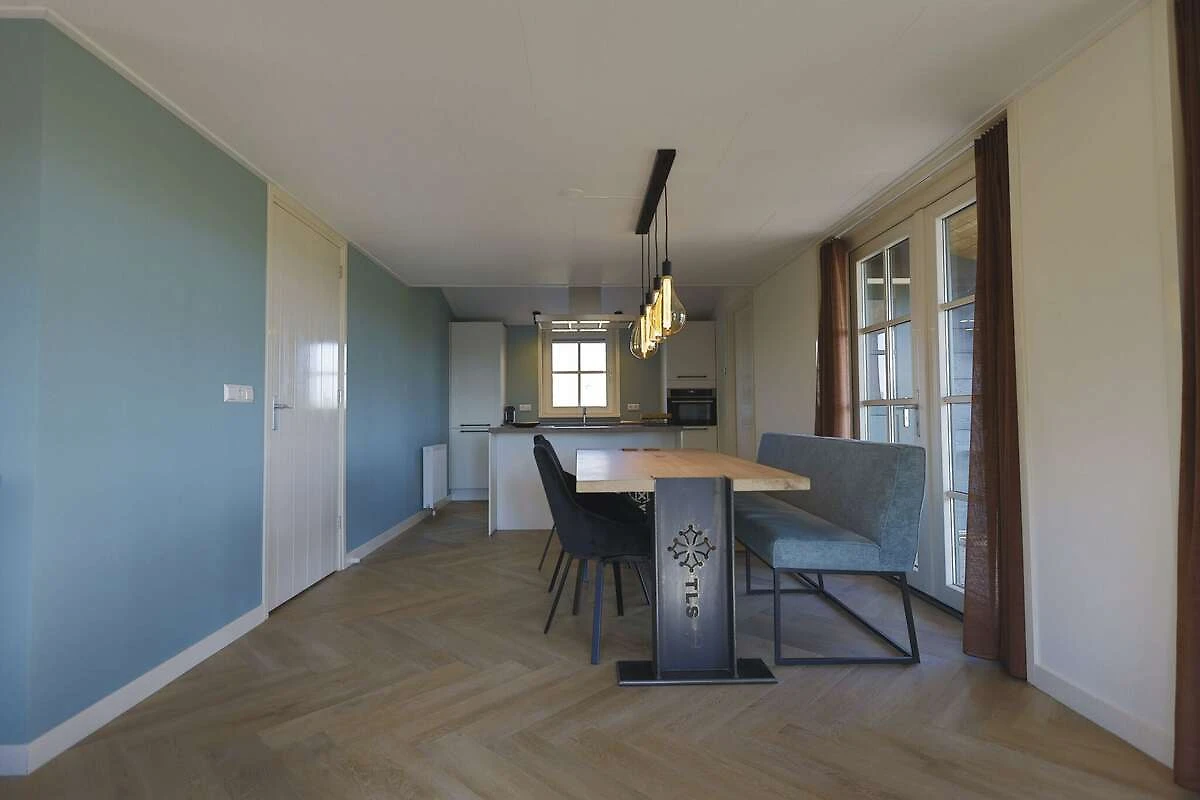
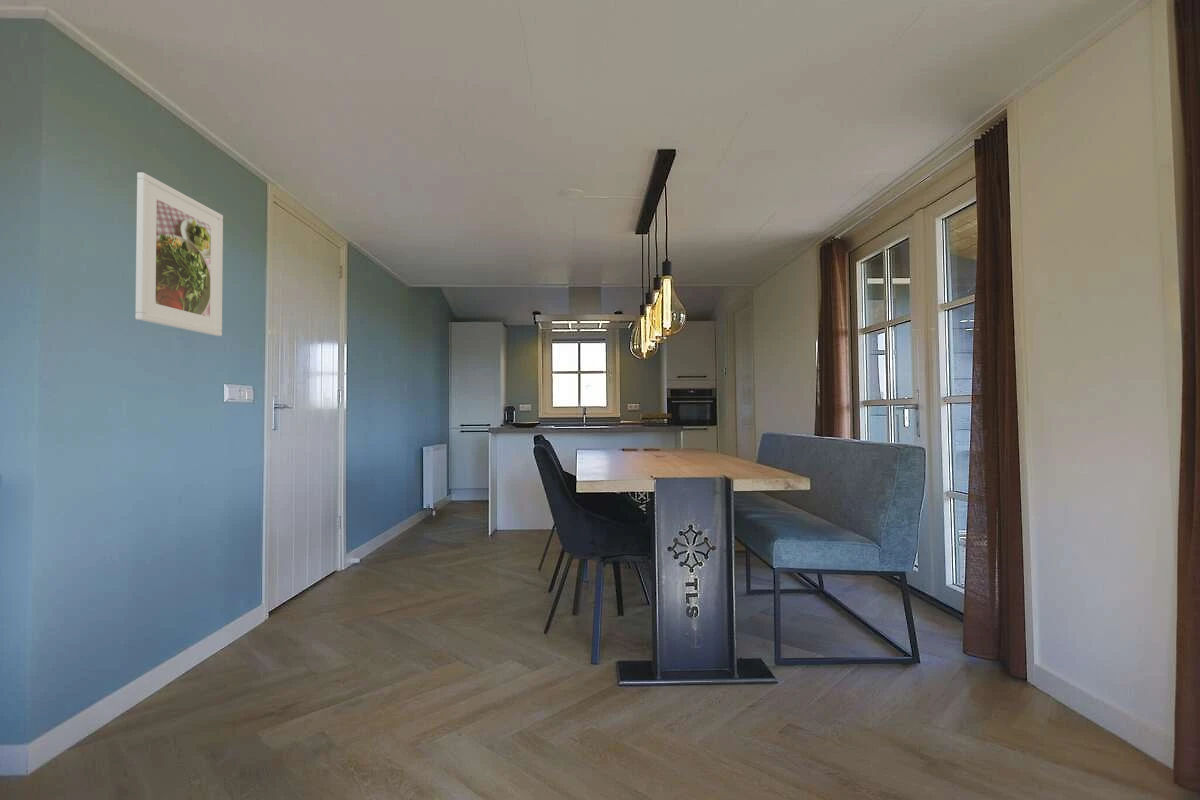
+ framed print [134,171,224,337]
